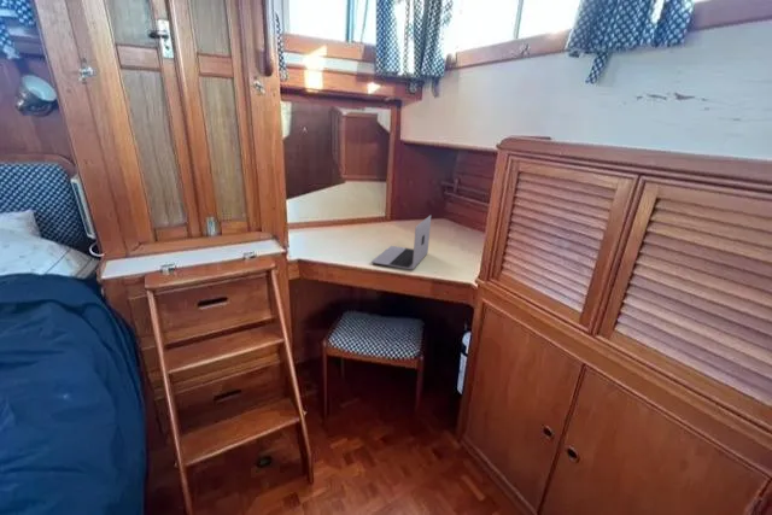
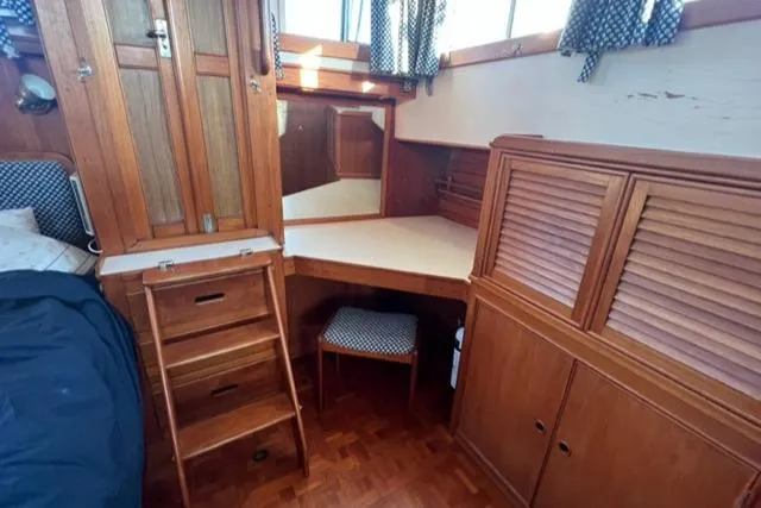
- laptop [370,215,432,270]
